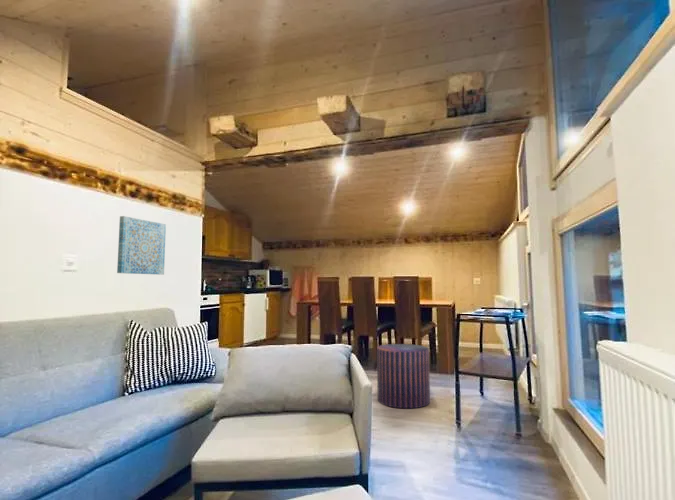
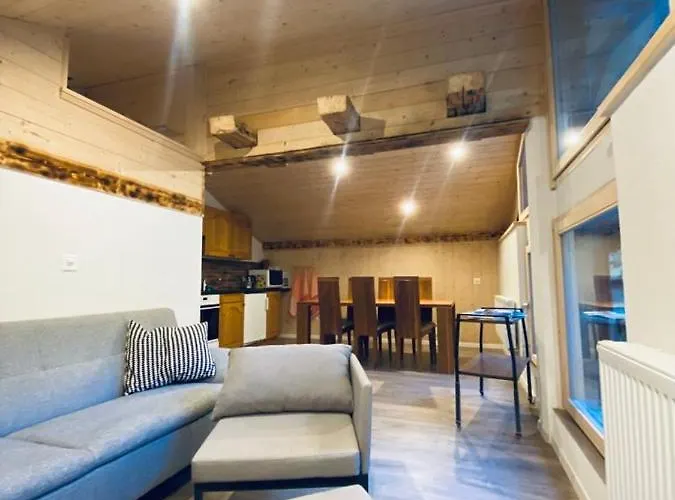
- wall art [116,215,167,275]
- stool [376,343,431,409]
